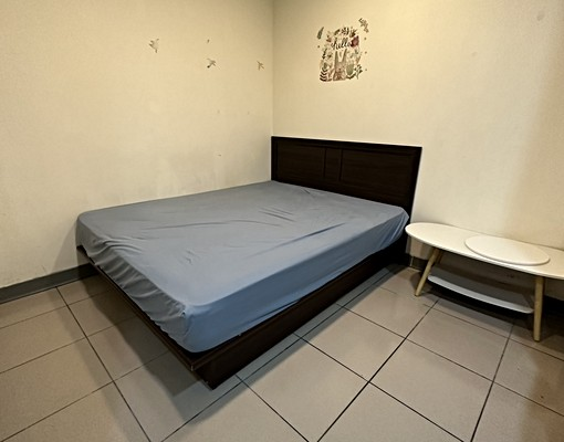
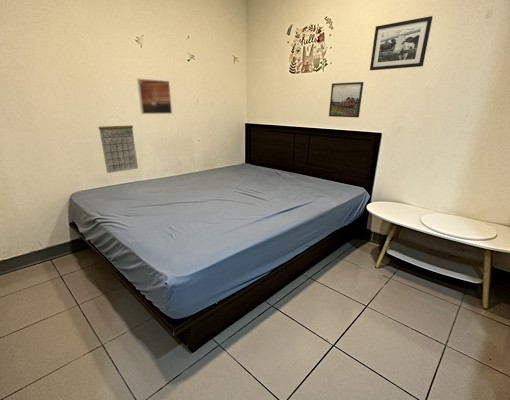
+ picture frame [369,15,434,71]
+ calendar [98,116,139,174]
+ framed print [328,81,365,118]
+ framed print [136,78,173,115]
